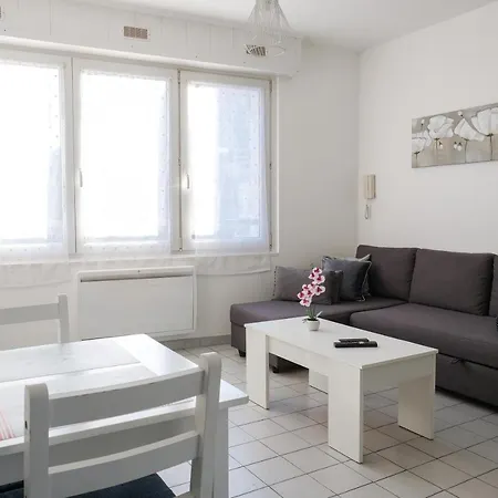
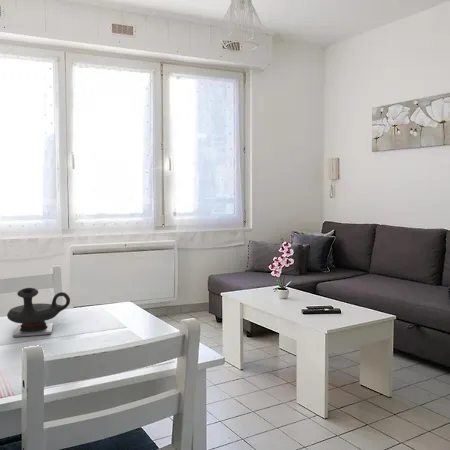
+ teapot [6,287,71,338]
